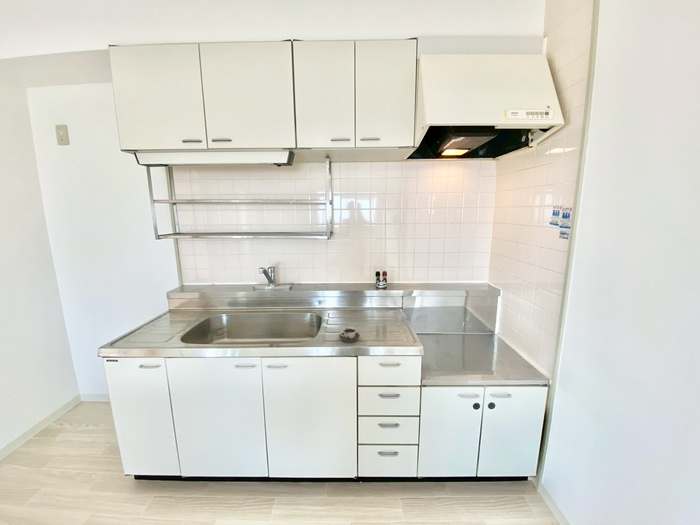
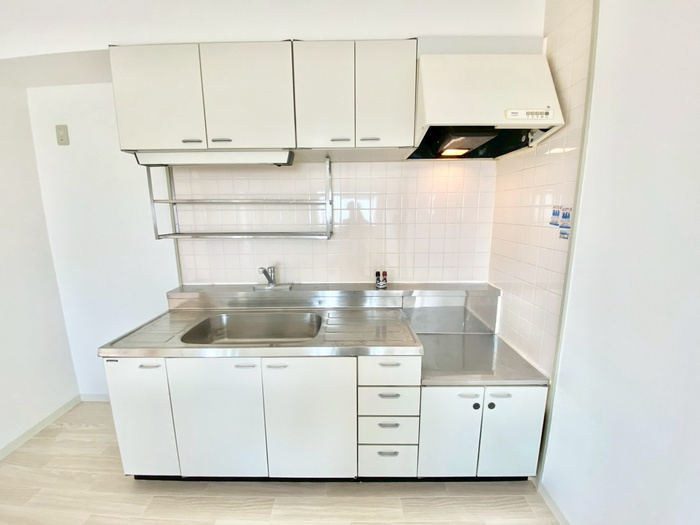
- cup [338,326,361,344]
